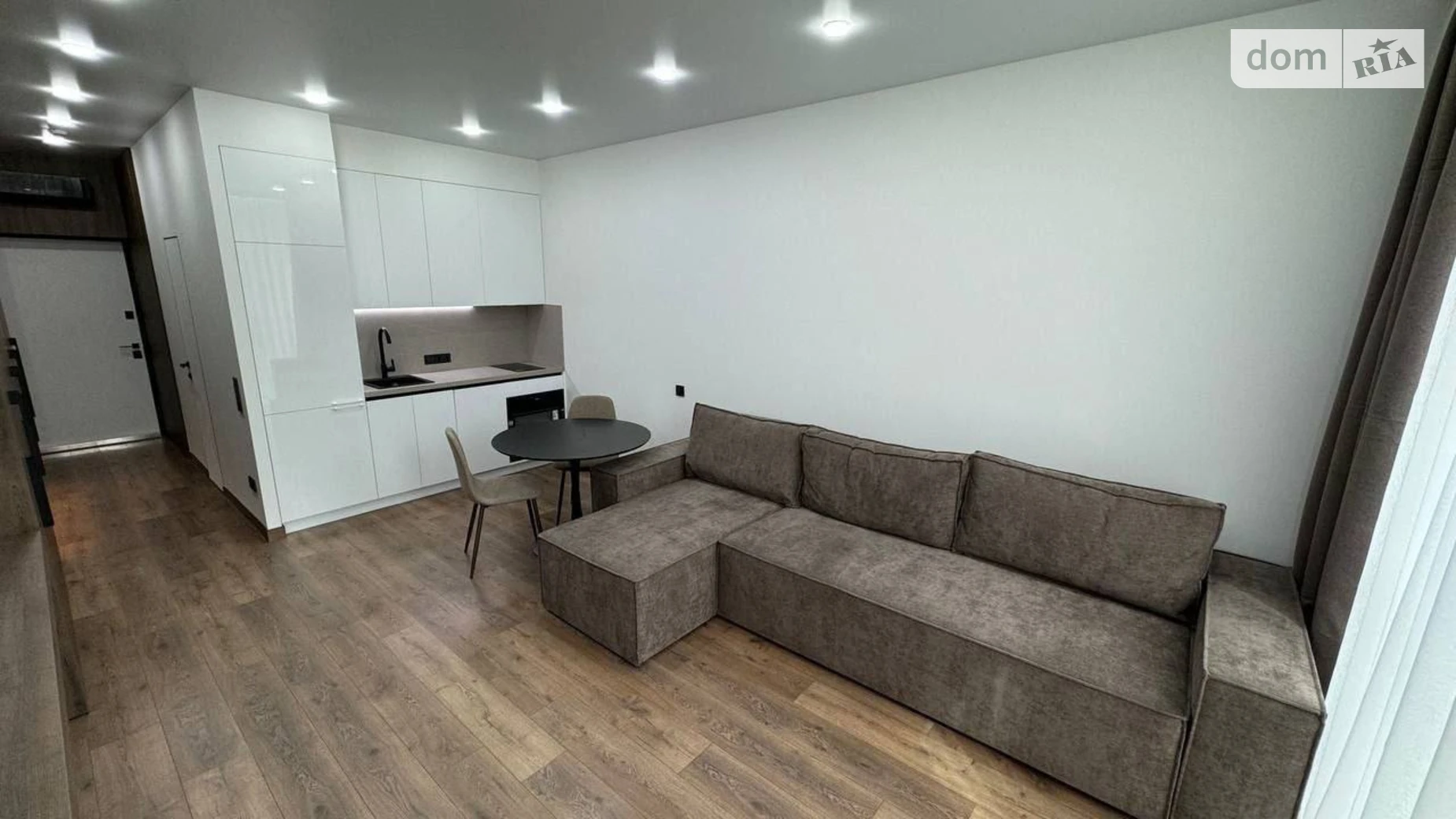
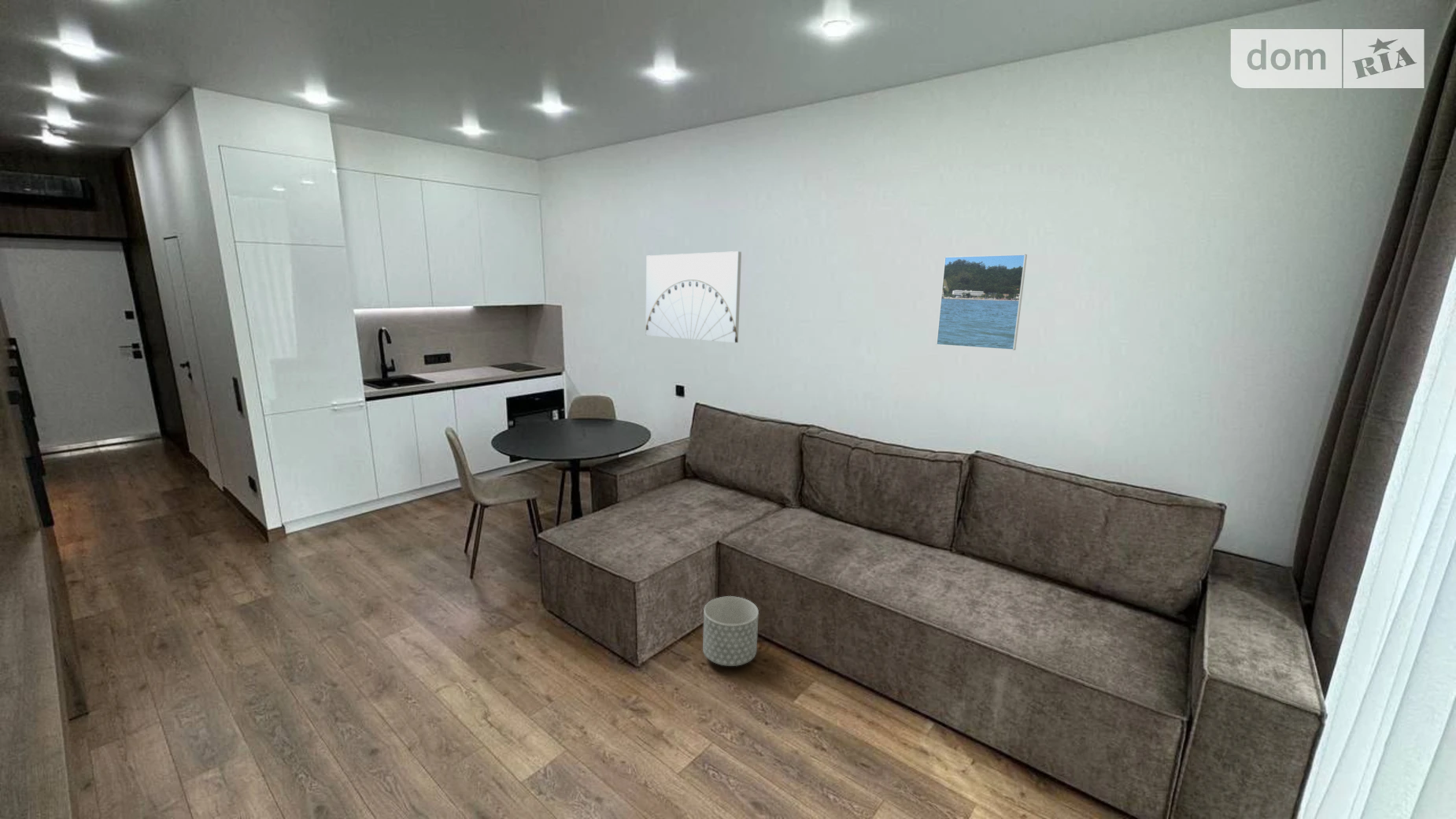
+ planter [702,595,759,667]
+ wall art [645,250,742,343]
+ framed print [936,254,1028,351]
